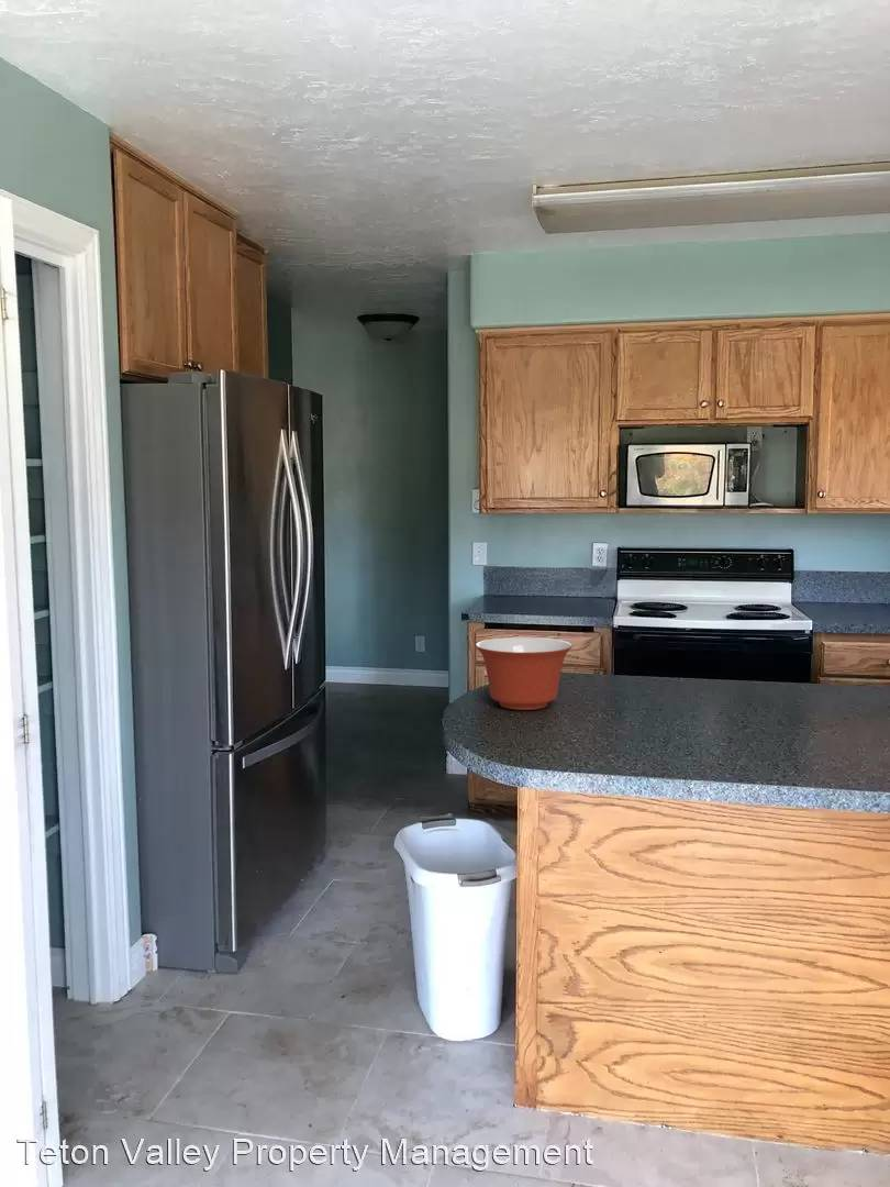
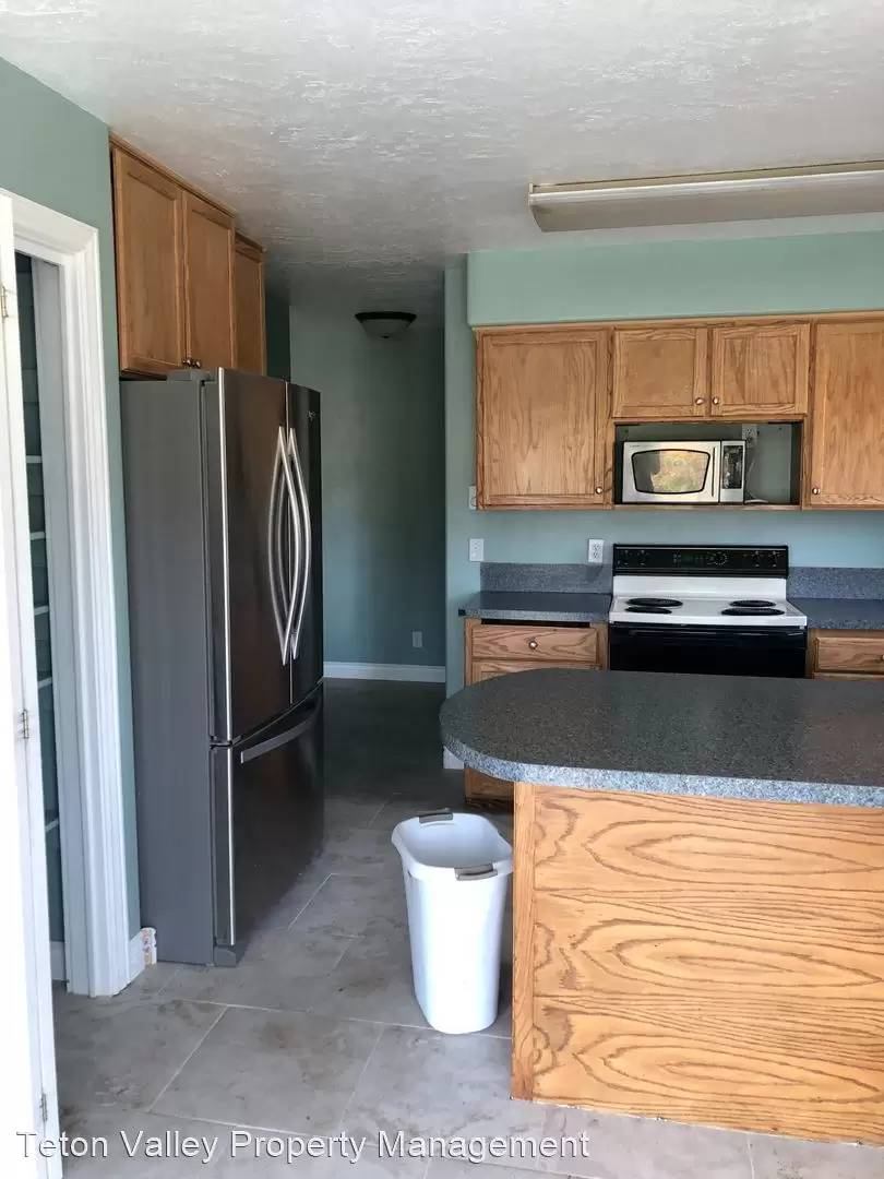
- mixing bowl [475,636,574,711]
